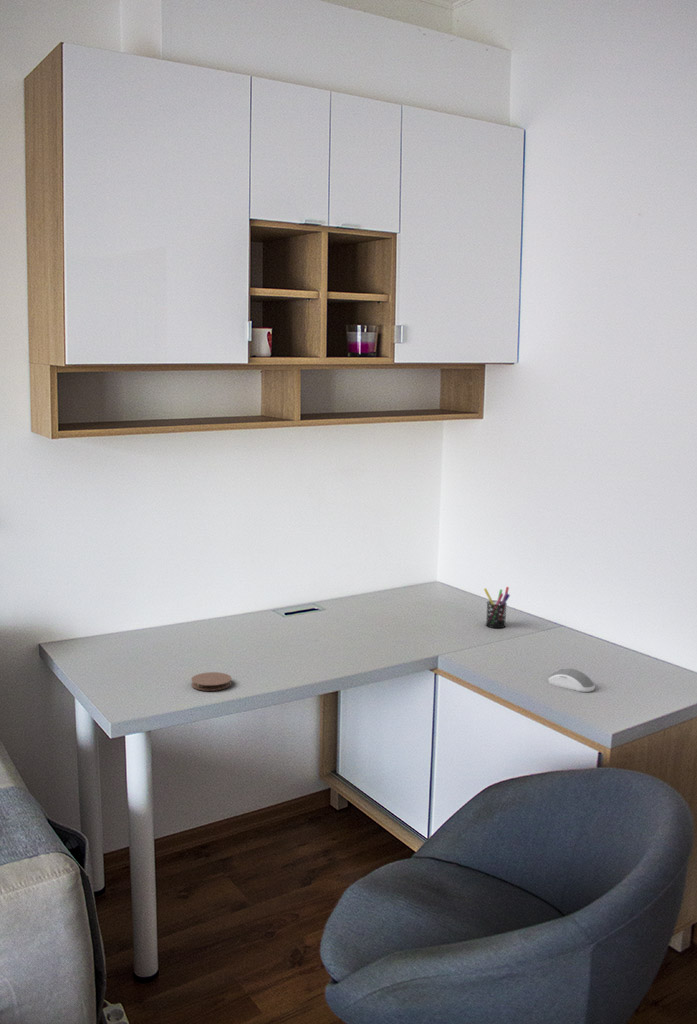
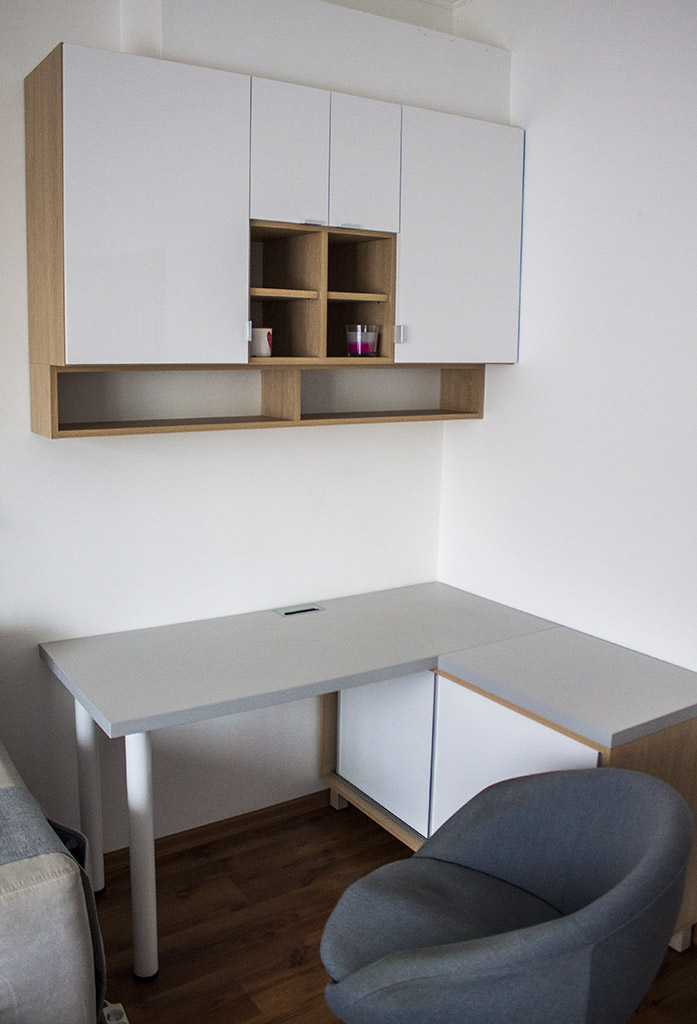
- pen holder [483,586,511,629]
- computer mouse [547,668,596,693]
- coaster [190,671,233,692]
